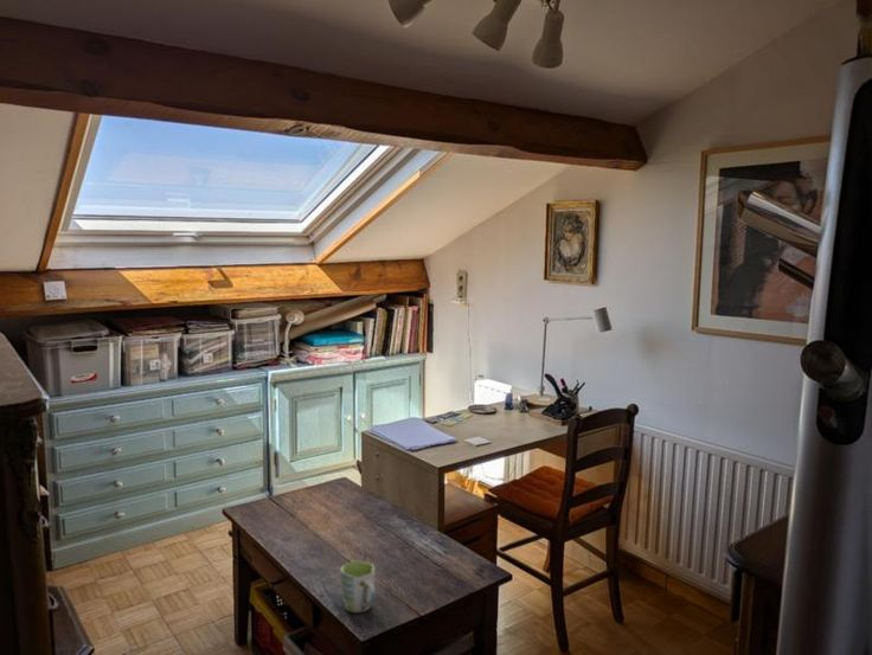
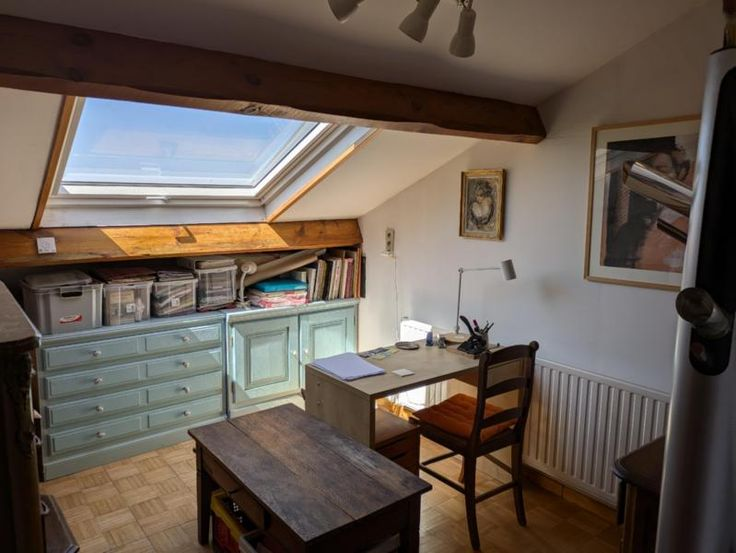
- mug [339,560,377,614]
